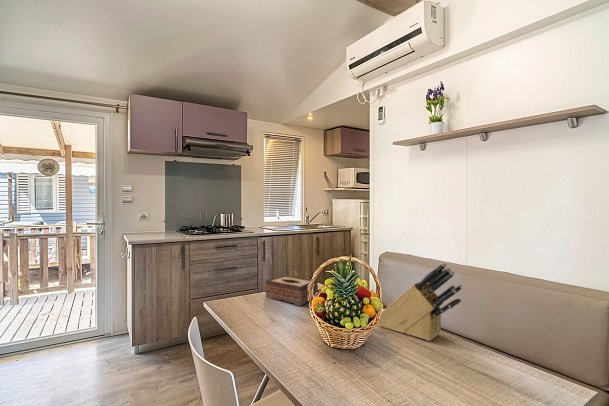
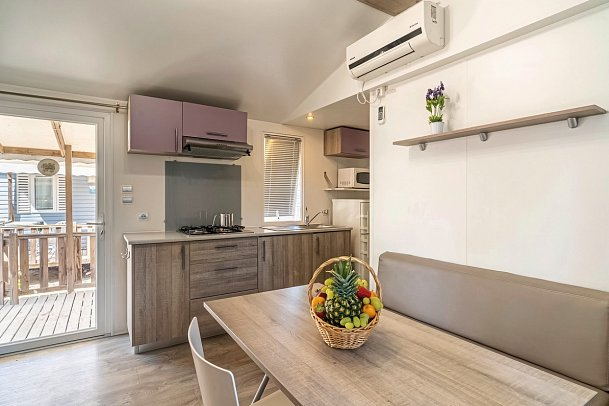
- tissue box [264,274,319,307]
- knife block [377,262,464,342]
